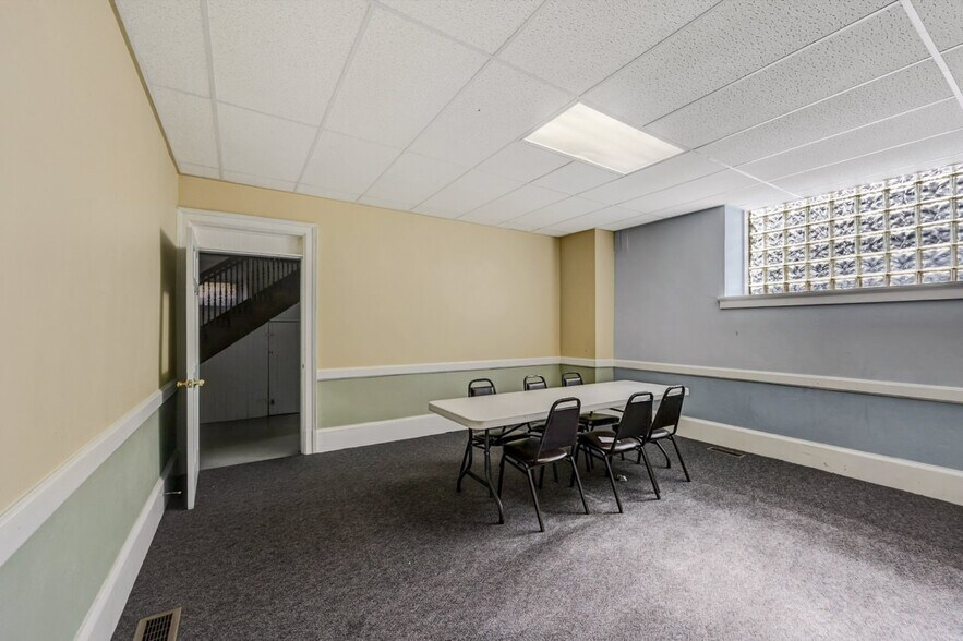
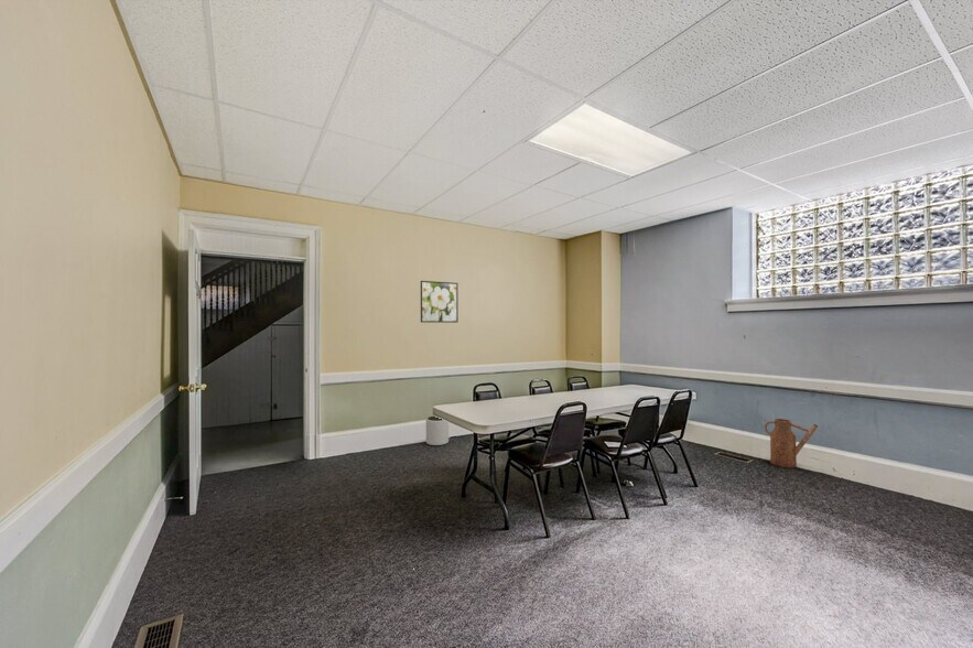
+ plant pot [425,415,450,446]
+ watering can [764,418,819,469]
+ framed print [420,280,460,324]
